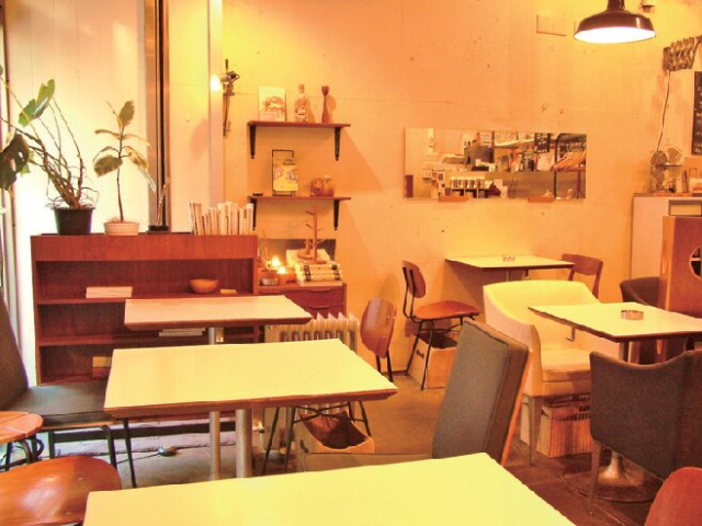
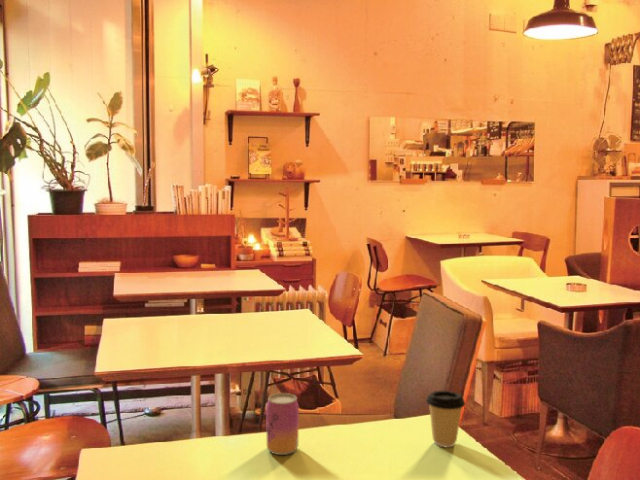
+ coffee cup [425,390,466,448]
+ beer can [265,392,300,456]
